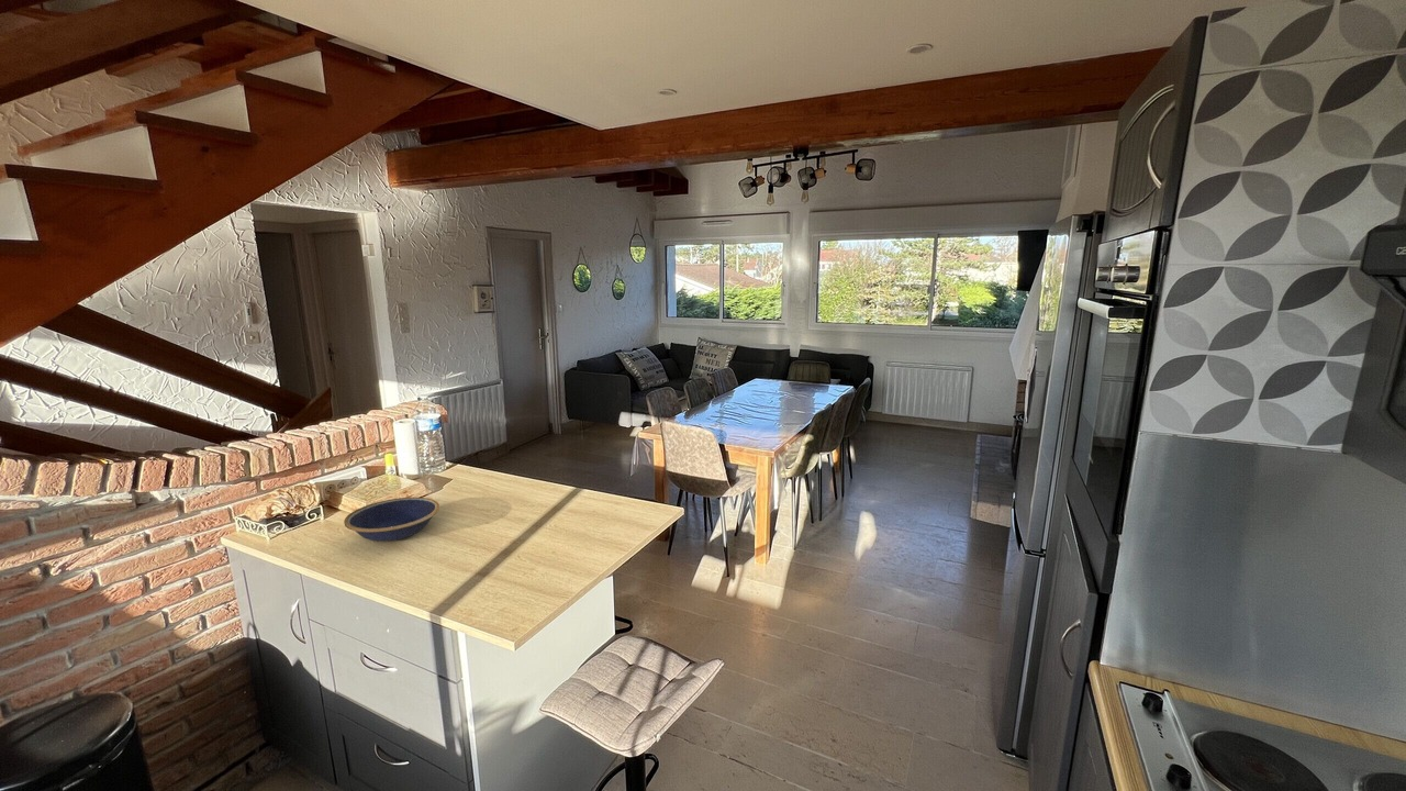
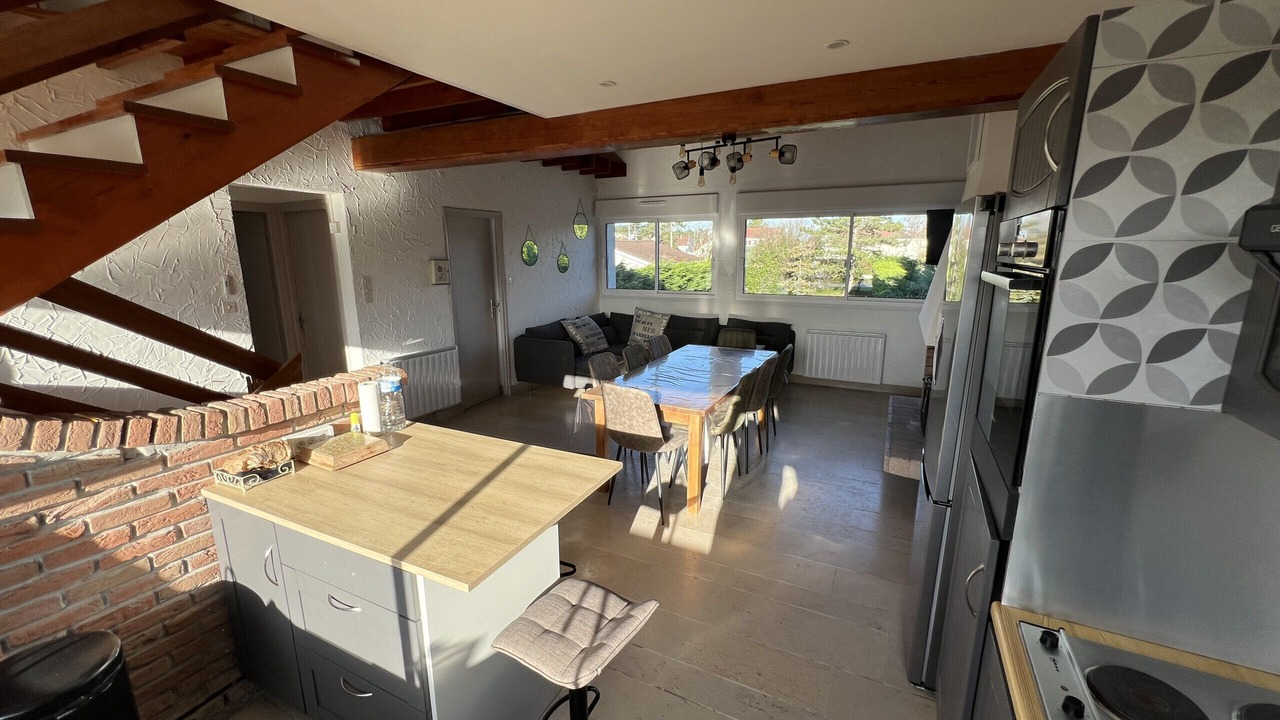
- bowl [343,497,440,543]
